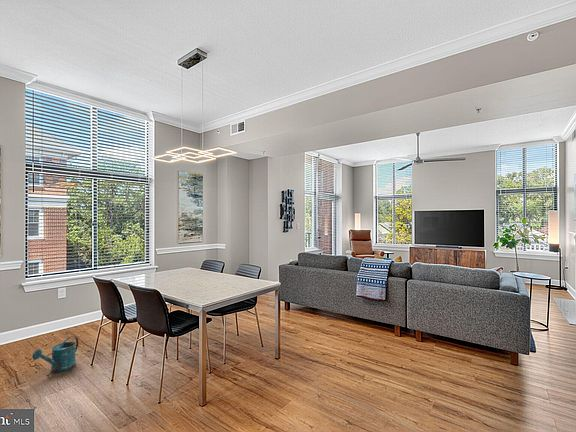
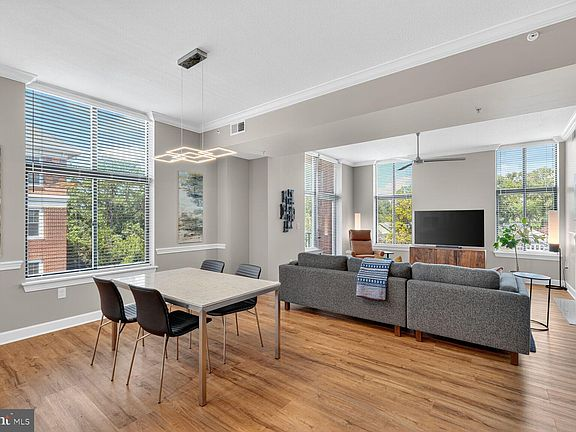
- watering can [31,335,79,373]
